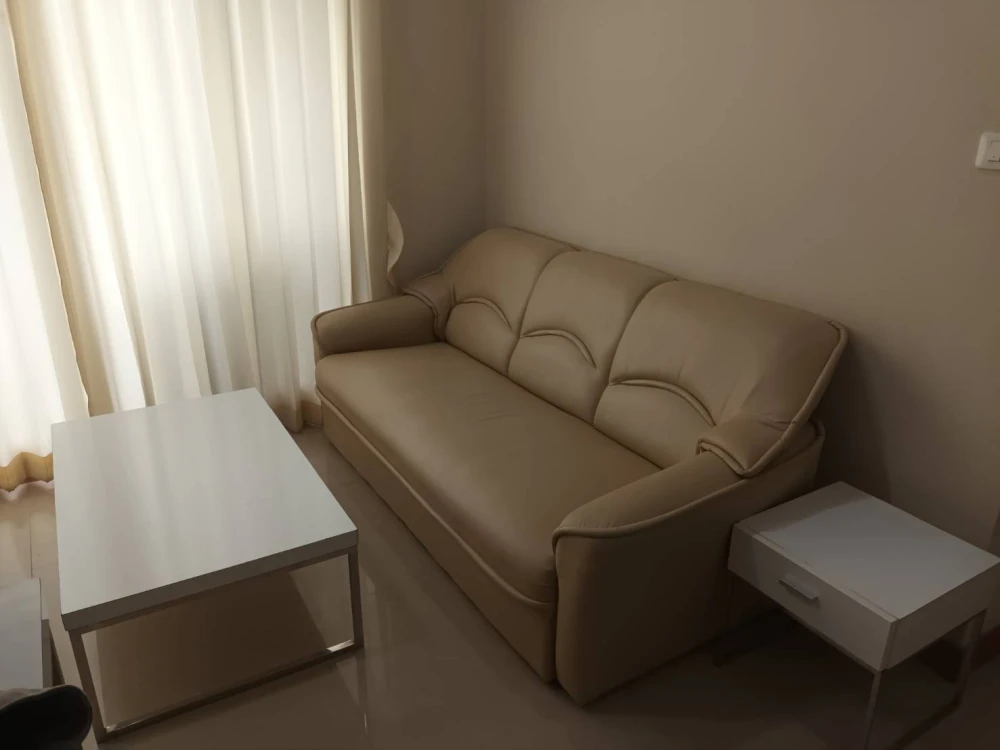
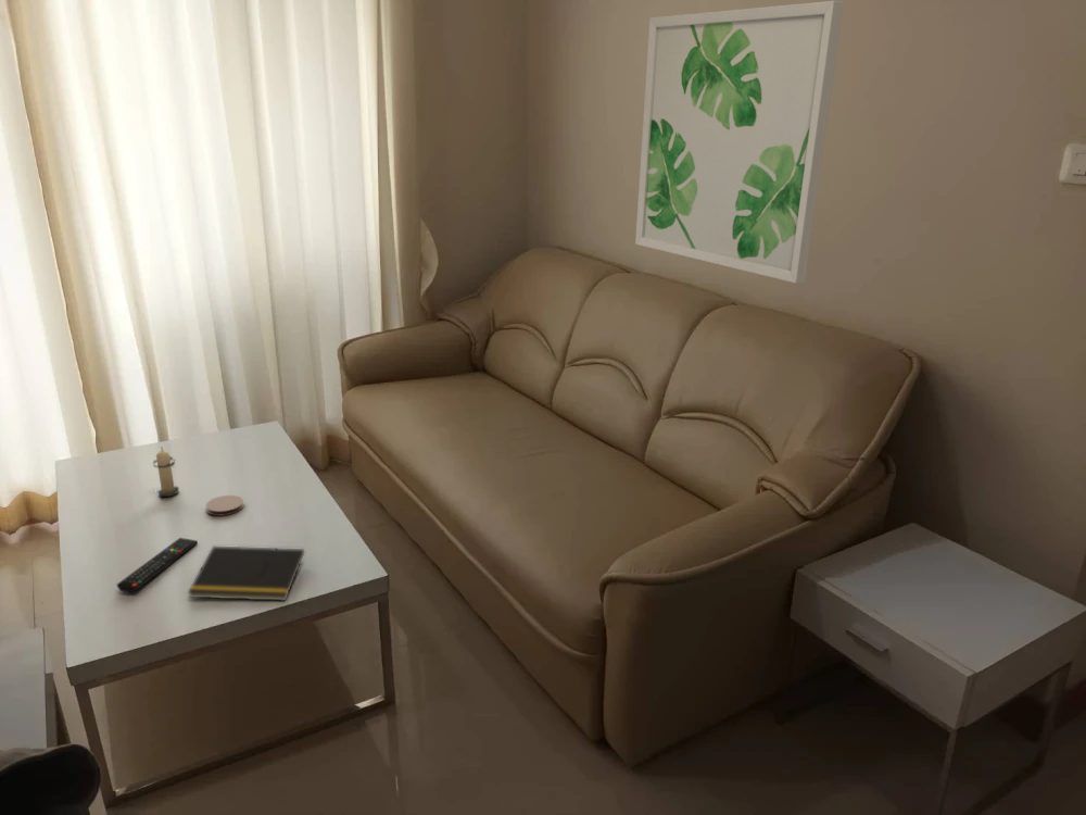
+ remote control [116,537,199,593]
+ notepad [187,546,305,602]
+ candle [151,448,180,498]
+ coaster [205,494,244,516]
+ wall art [634,0,845,285]
